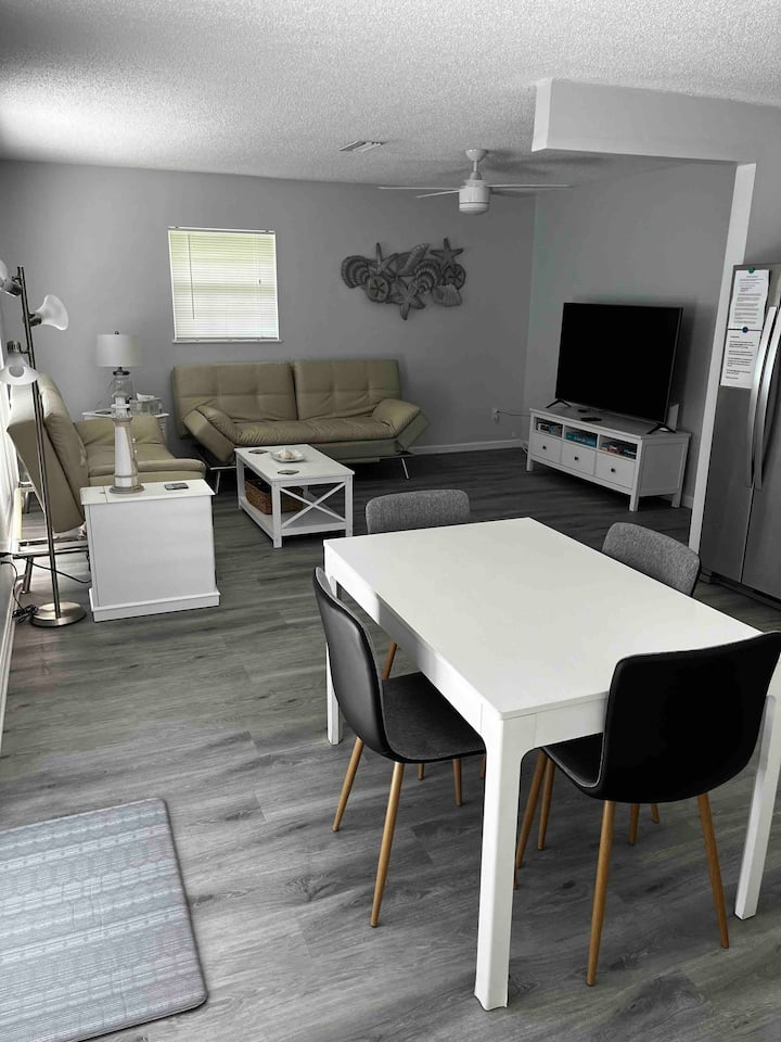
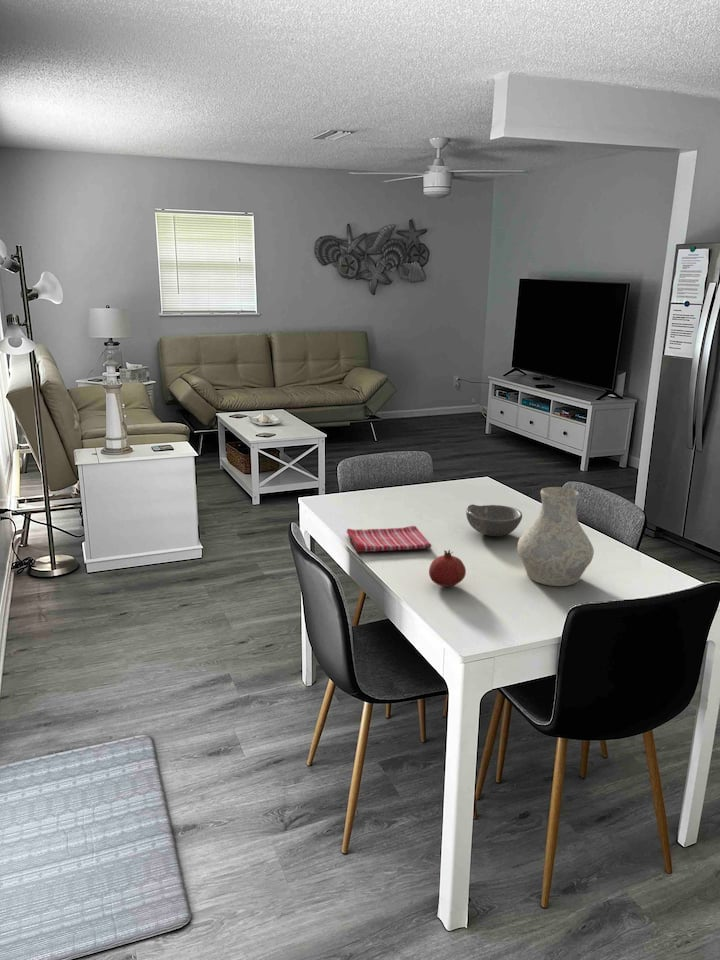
+ vase [516,486,595,587]
+ bowl [465,503,523,537]
+ dish towel [346,525,432,553]
+ fruit [428,549,467,588]
